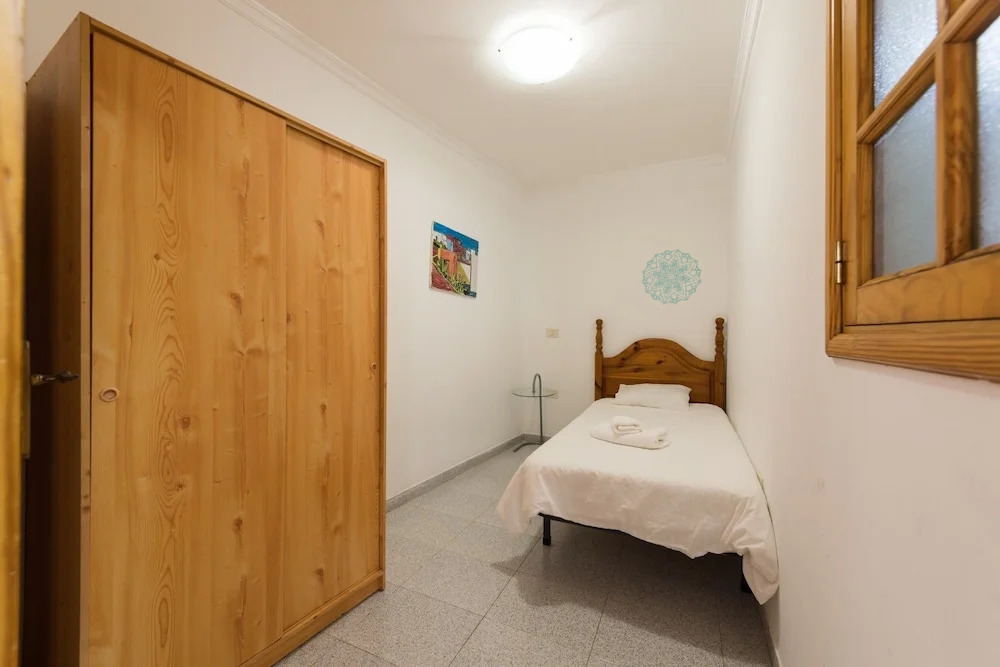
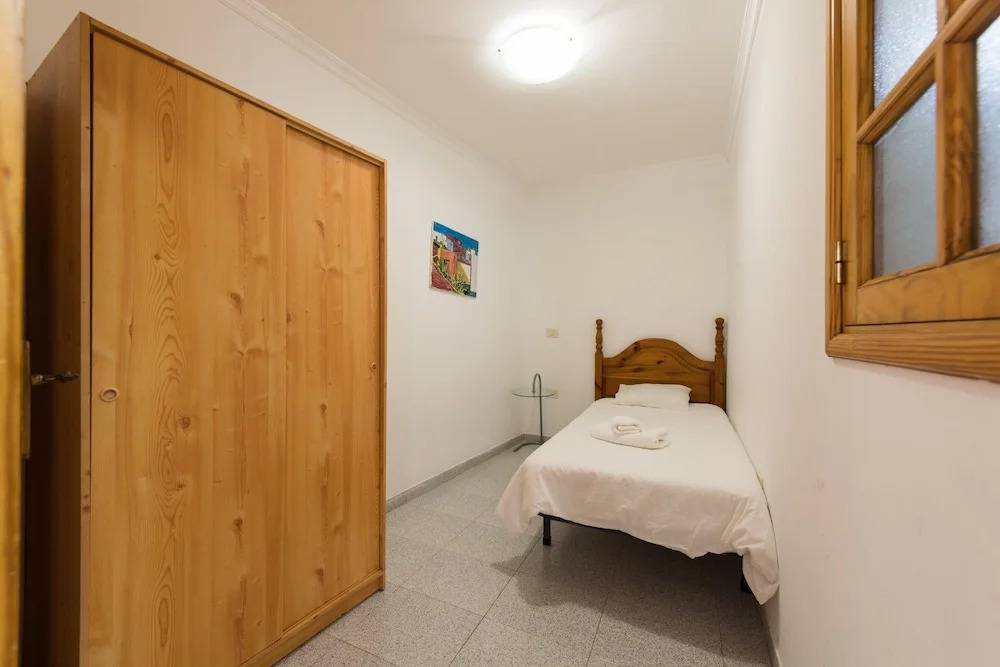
- wall decoration [641,249,702,305]
